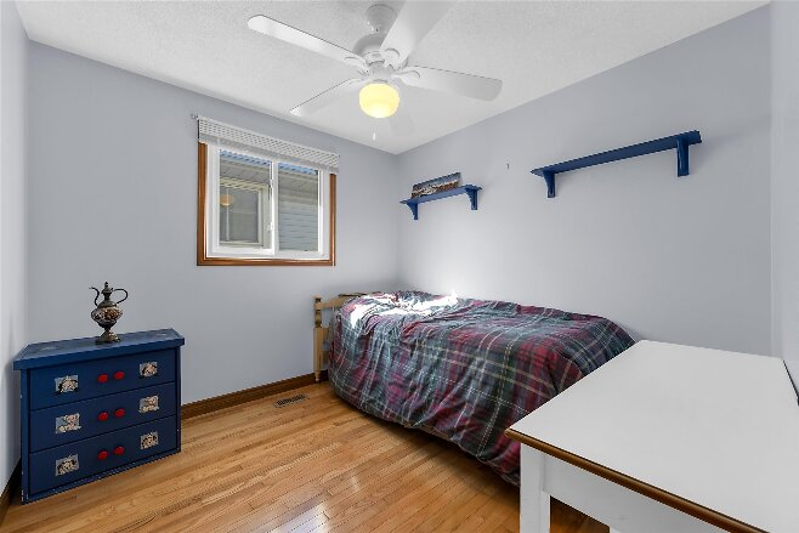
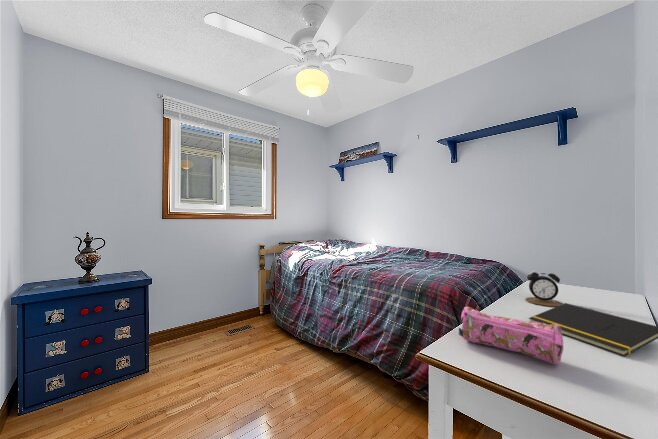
+ notepad [528,302,658,357]
+ pencil case [458,305,564,366]
+ alarm clock [524,269,564,307]
